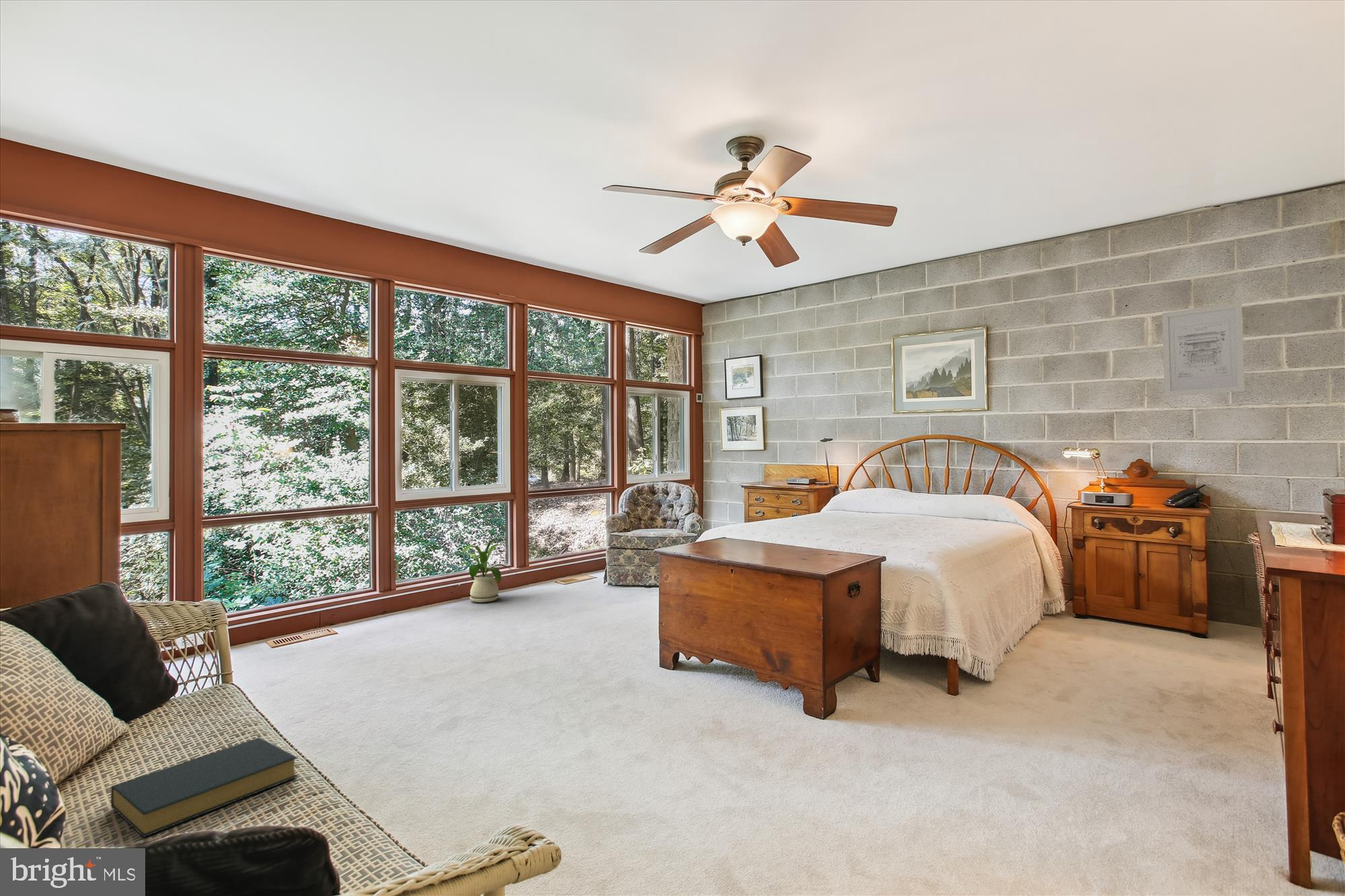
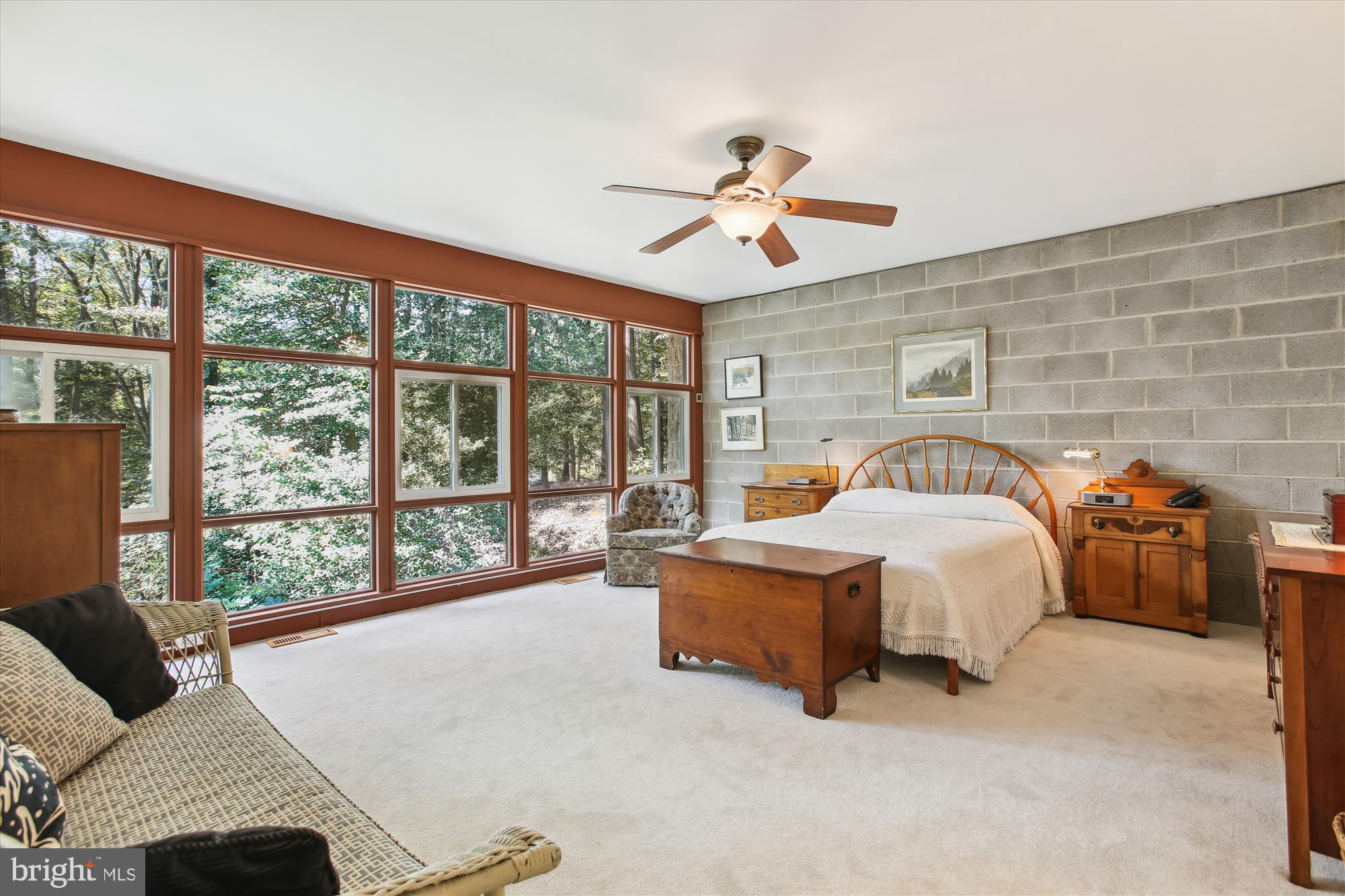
- house plant [449,536,518,603]
- wall art [1161,302,1245,397]
- hardback book [110,737,299,838]
